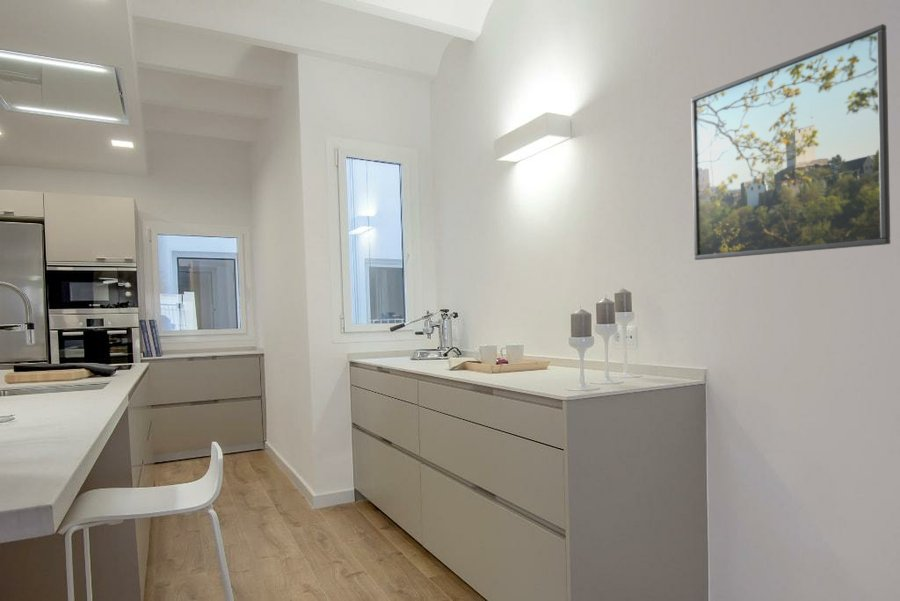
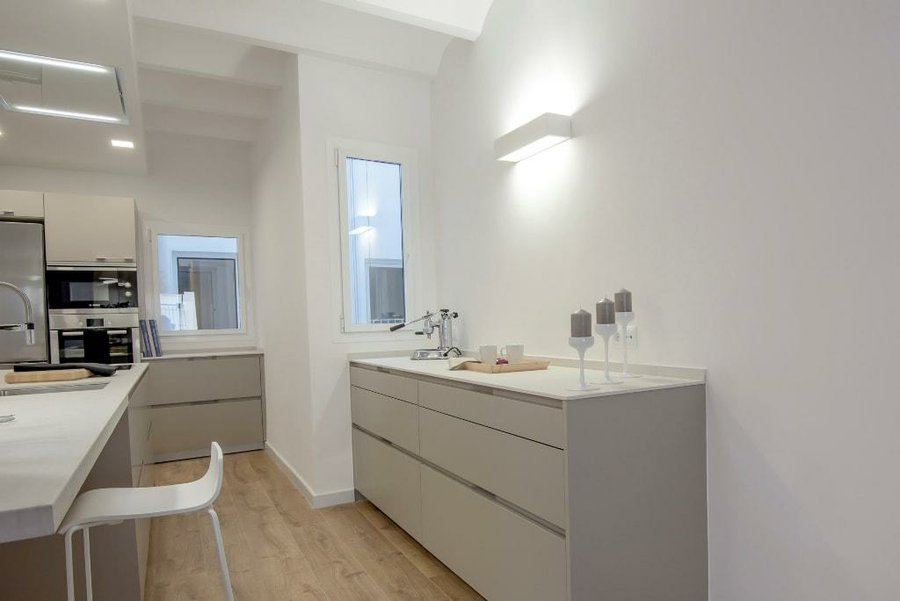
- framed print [690,23,891,261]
